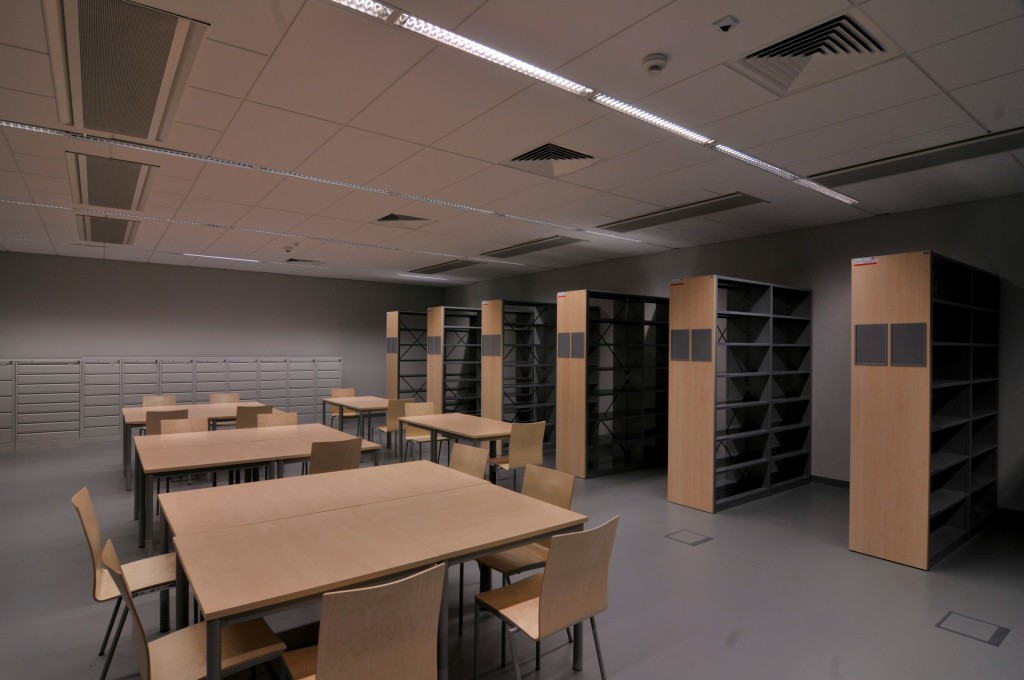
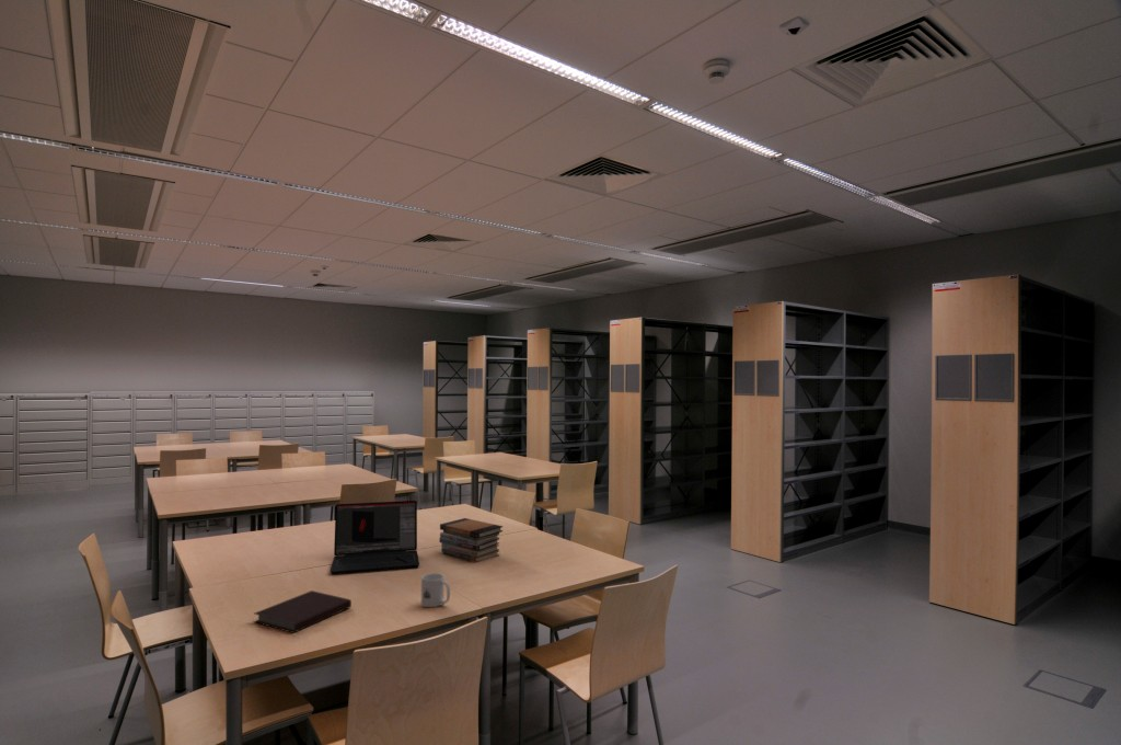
+ laptop [330,500,420,575]
+ book stack [438,517,504,563]
+ mug [420,572,451,608]
+ notebook [253,589,353,634]
